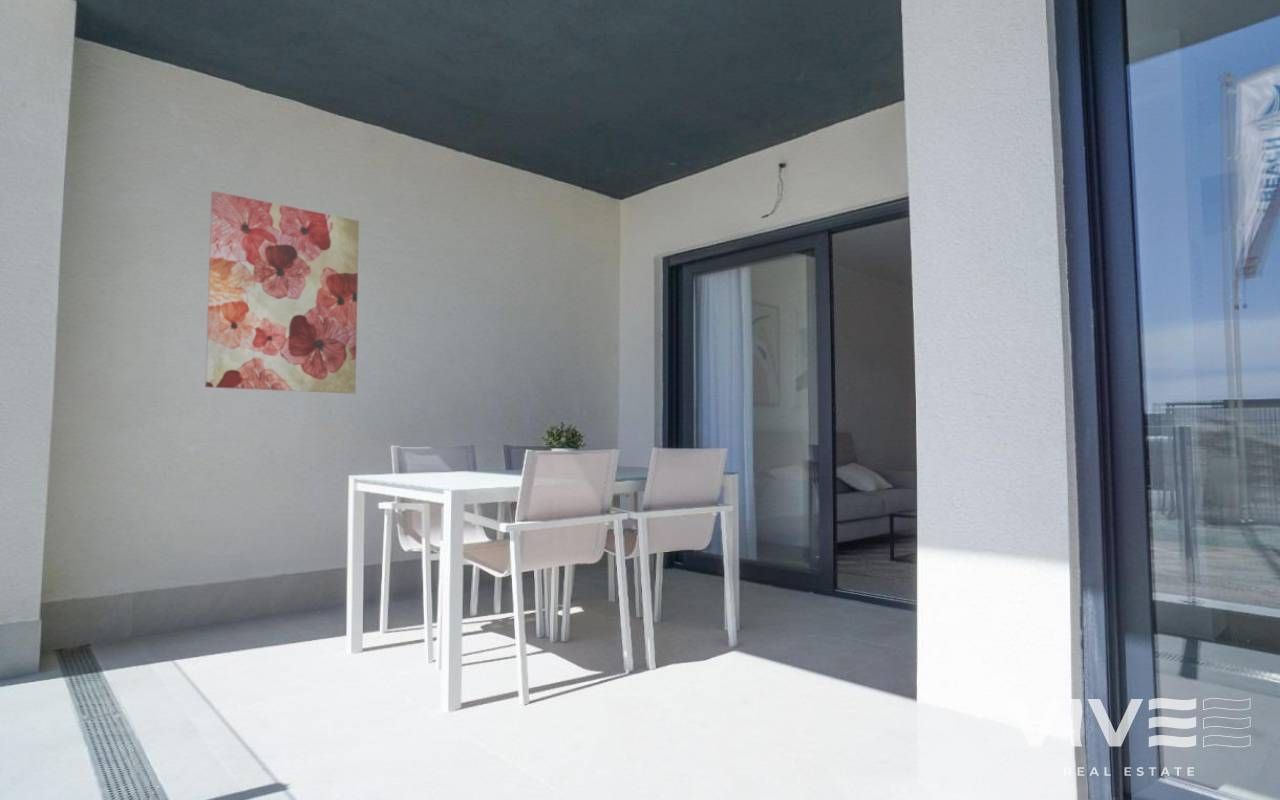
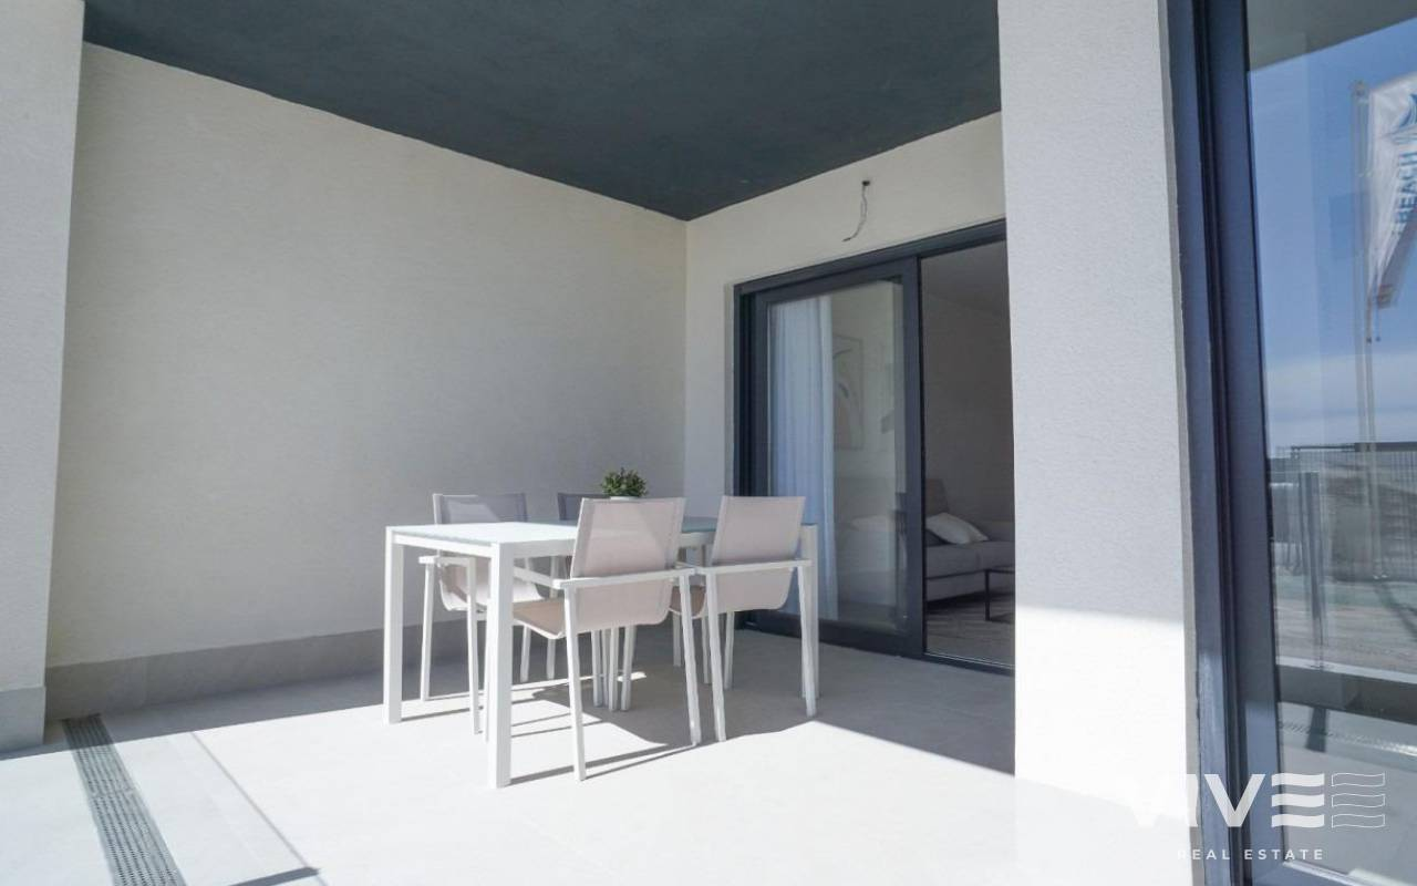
- wall art [204,190,360,395]
